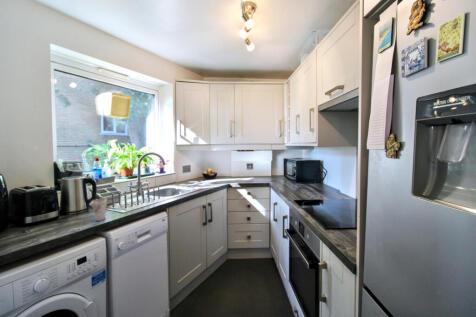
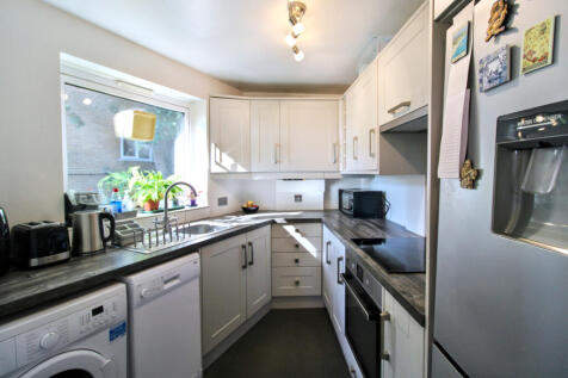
- cup [90,198,108,222]
